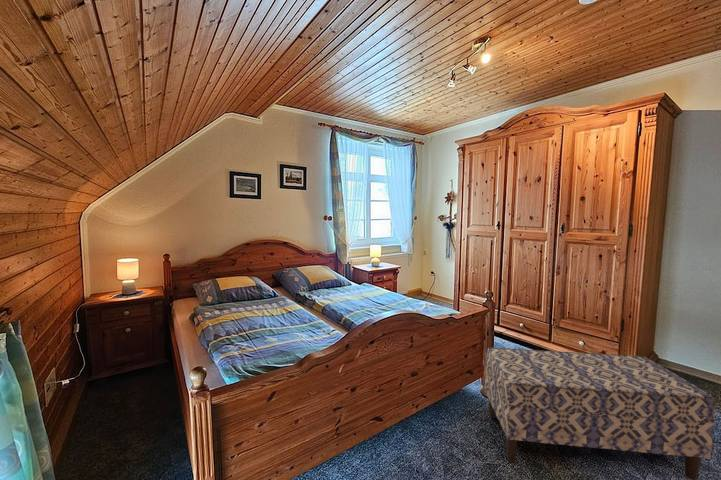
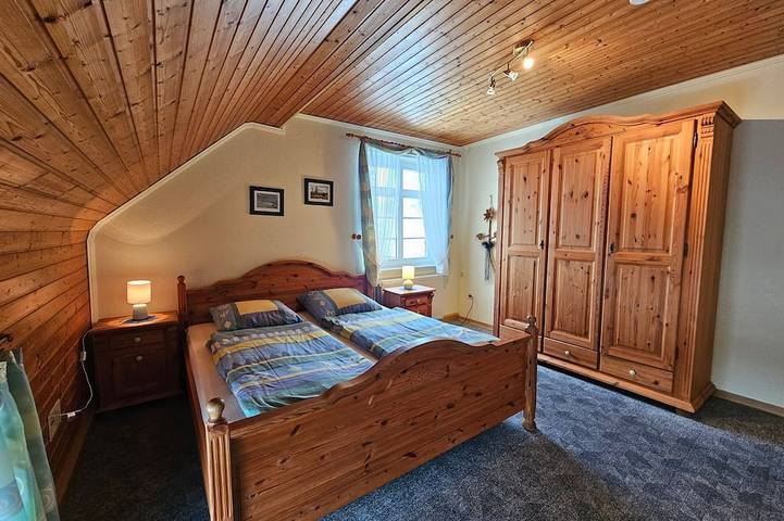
- bench [484,347,716,480]
